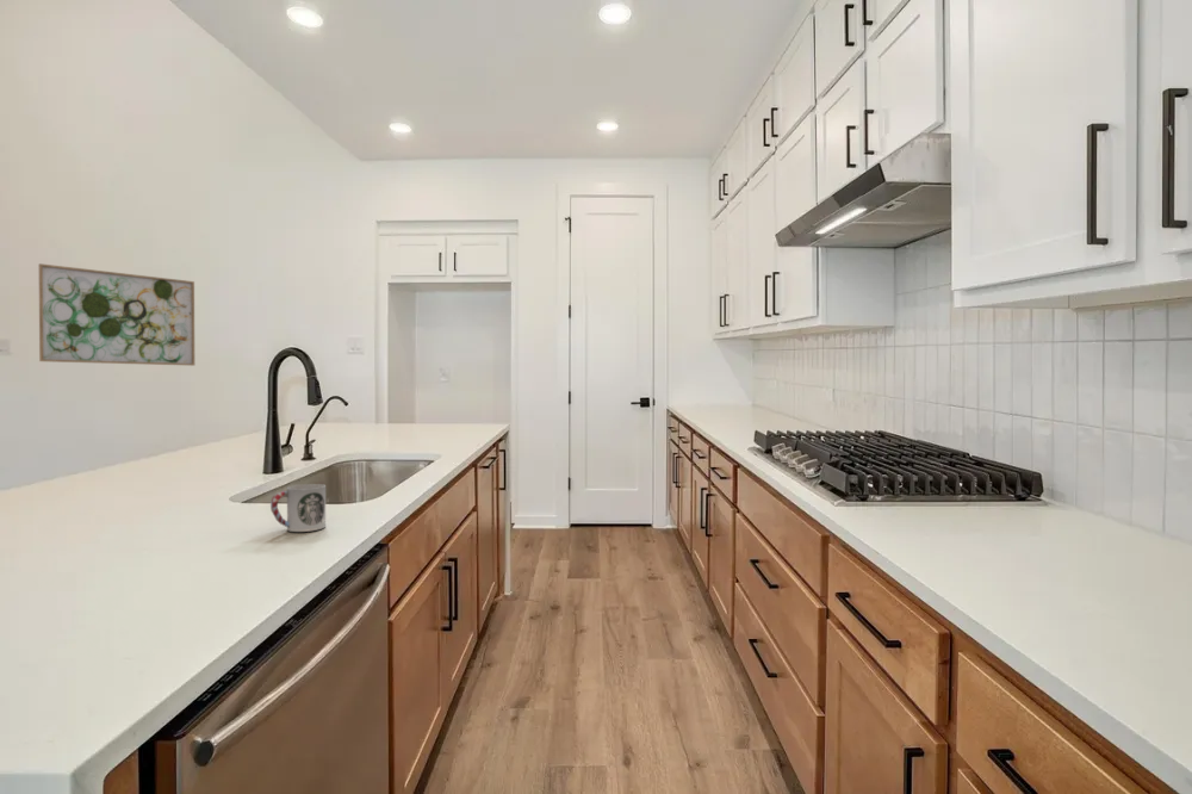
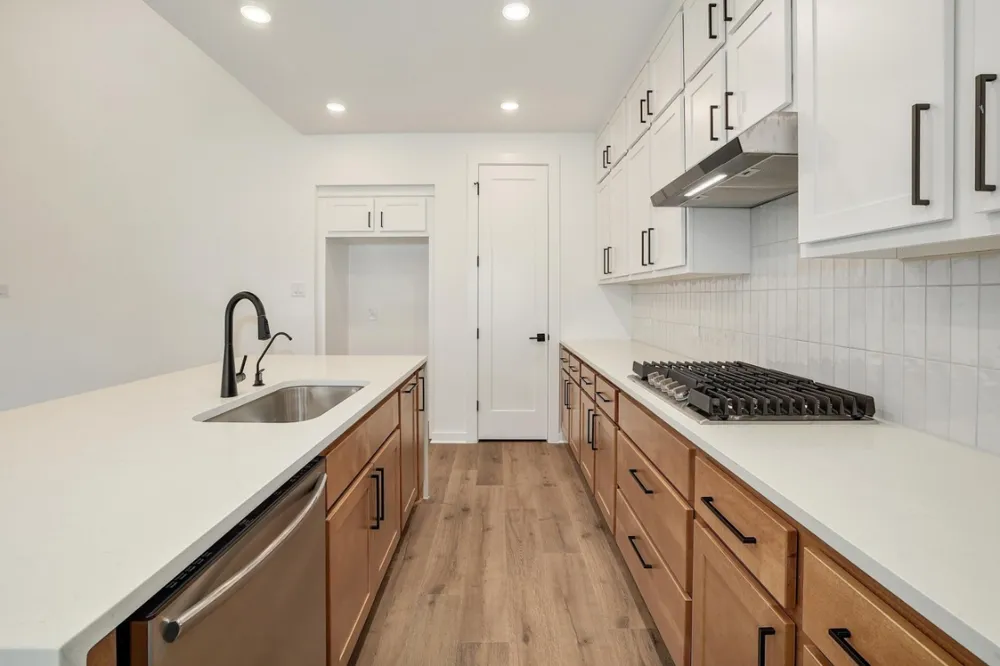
- wall art [38,262,195,367]
- cup [269,483,327,533]
